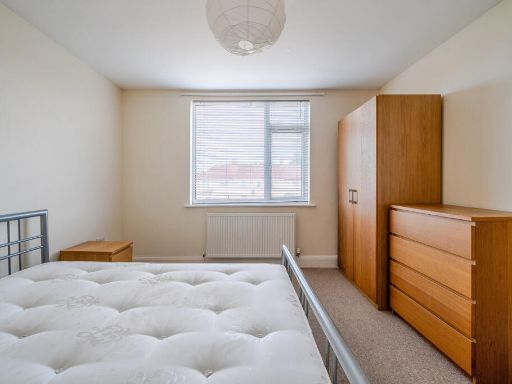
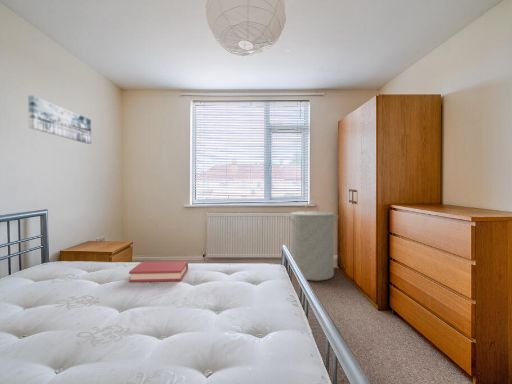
+ hardback book [128,260,189,283]
+ wall art [27,94,92,145]
+ laundry hamper [285,202,340,282]
